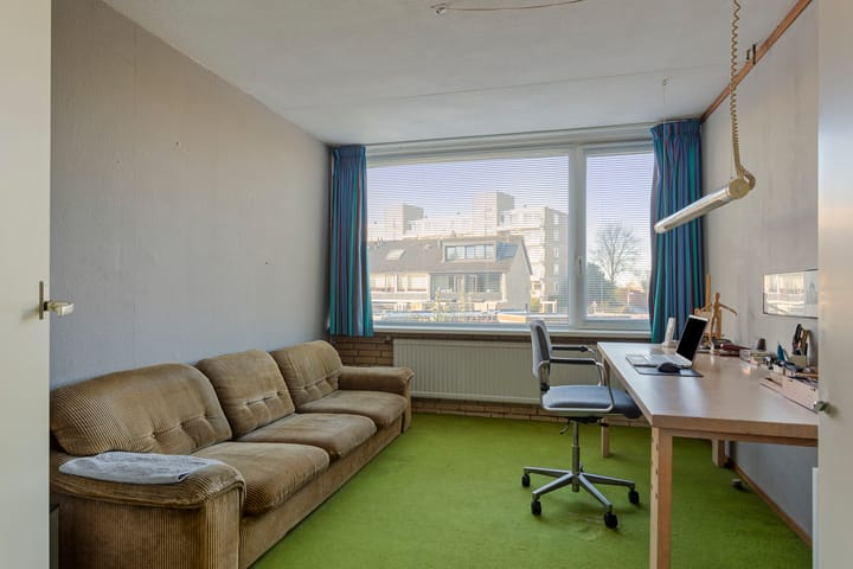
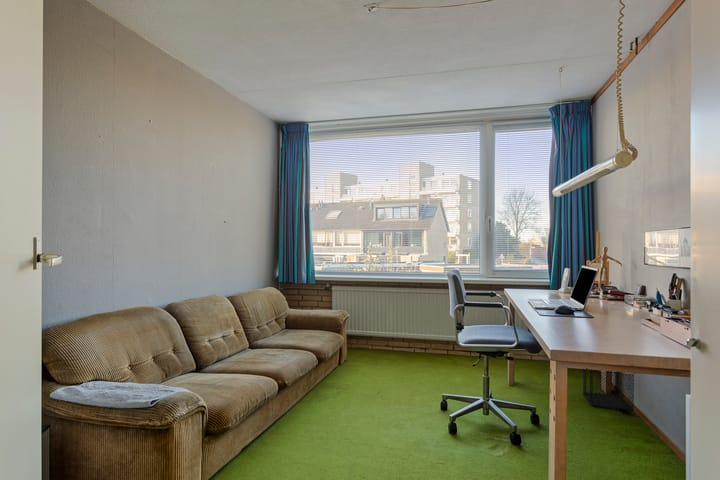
+ wastebasket [582,369,635,412]
